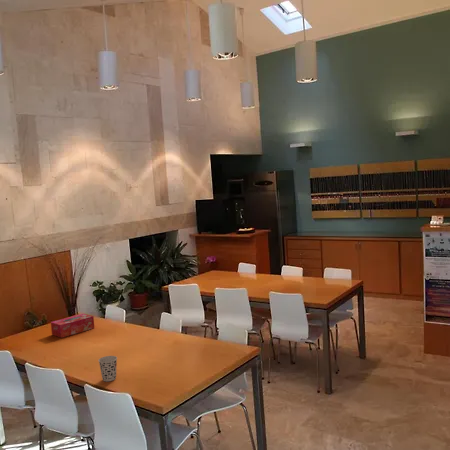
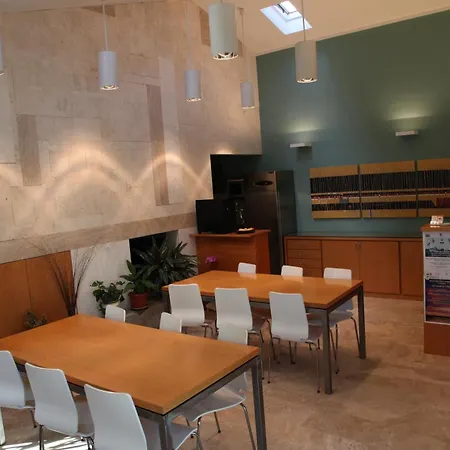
- cup [97,355,118,382]
- tissue box [50,313,95,339]
